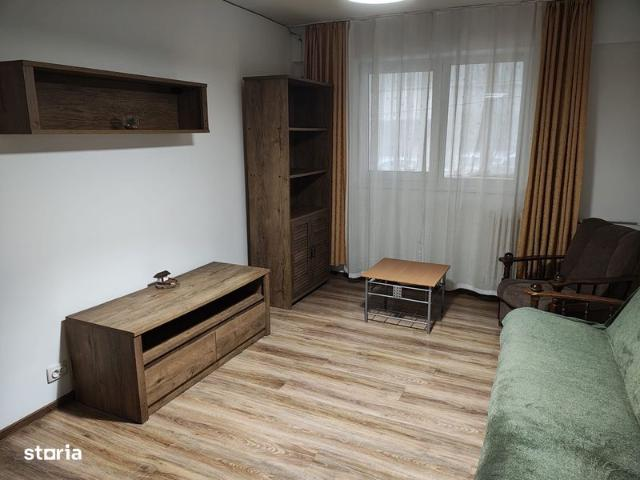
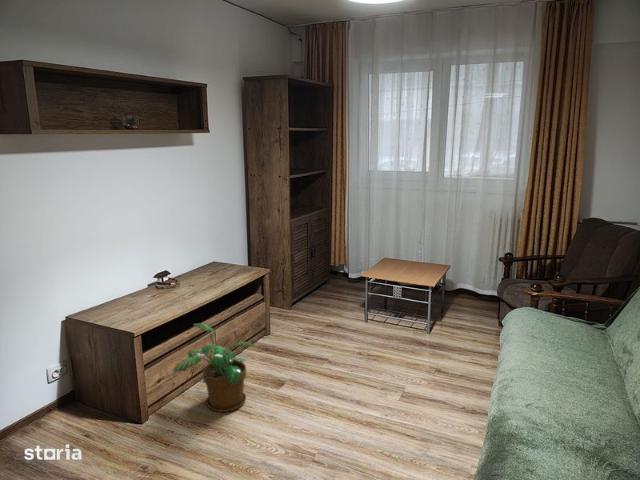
+ potted plant [172,322,256,413]
